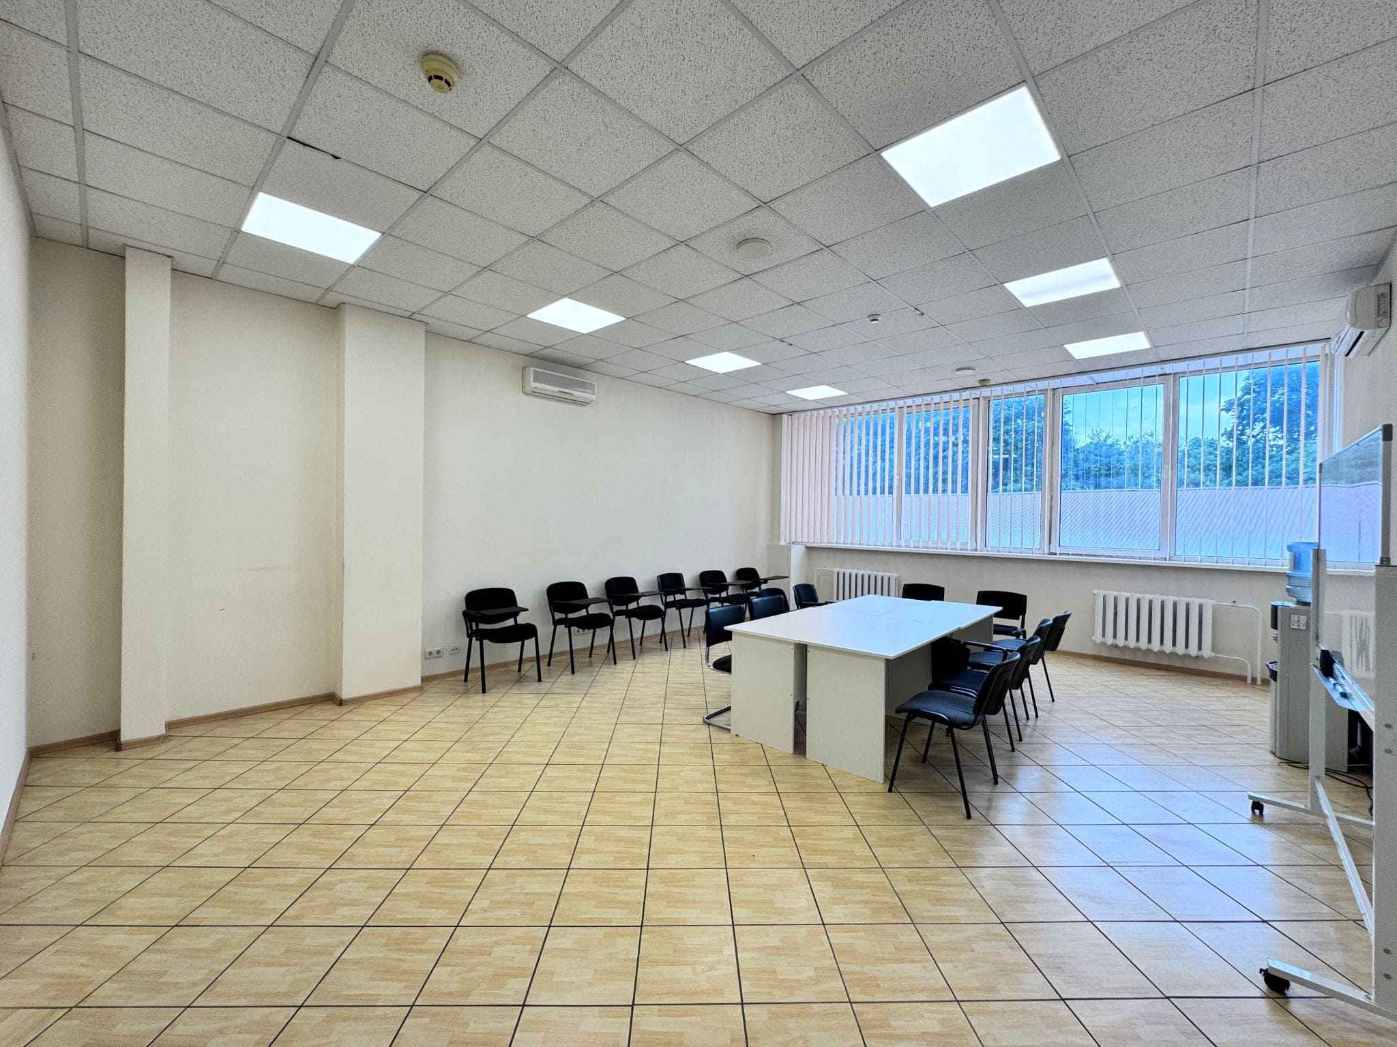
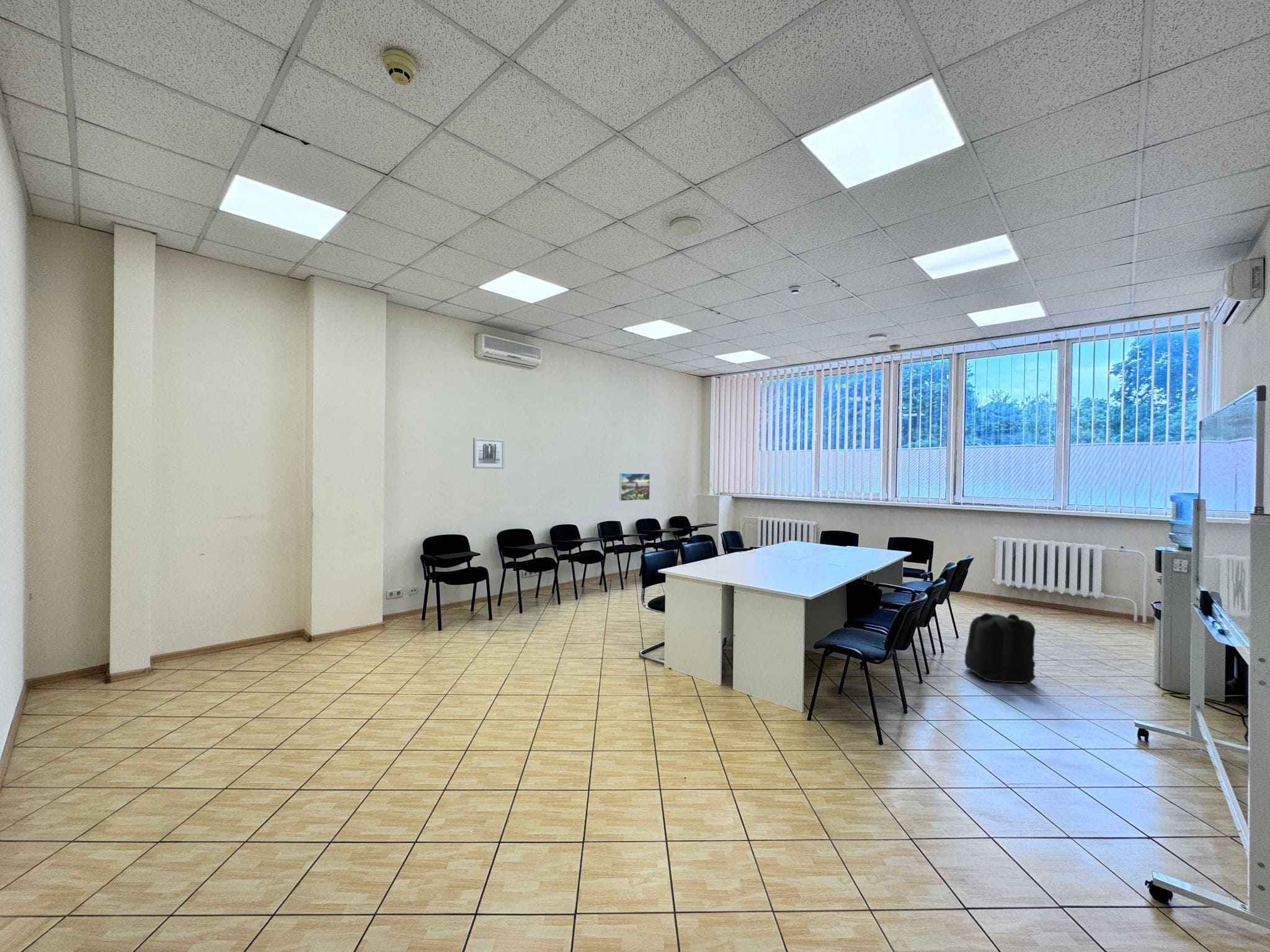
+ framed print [618,472,651,501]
+ wall art [473,438,505,469]
+ backpack [964,612,1036,685]
